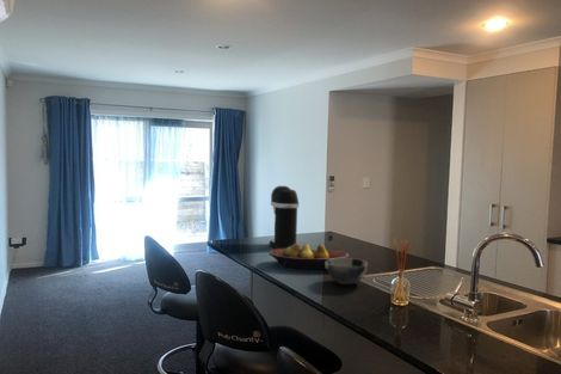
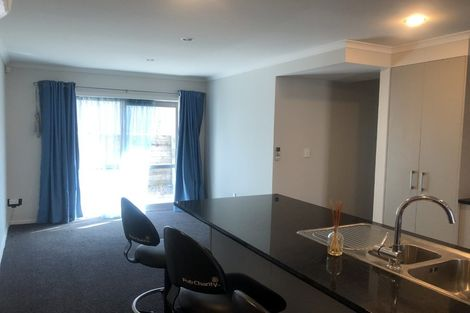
- fruit bowl [267,243,350,270]
- coffee maker [269,185,300,250]
- bowl [326,257,369,286]
